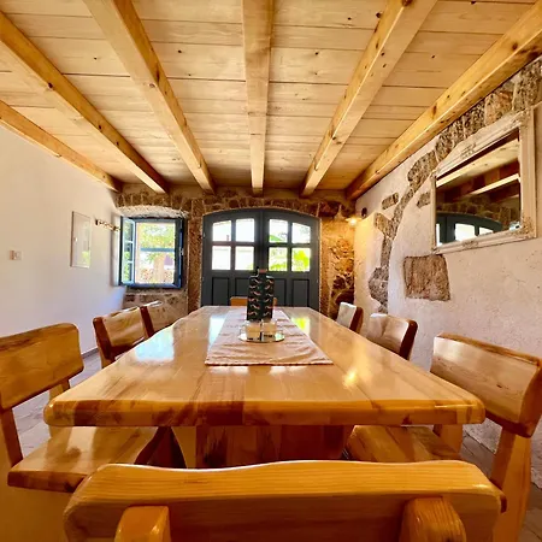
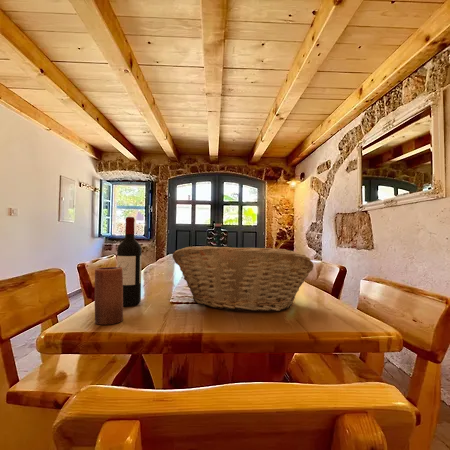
+ wine bottle [116,216,143,307]
+ fruit basket [171,245,315,312]
+ candle [94,266,124,325]
